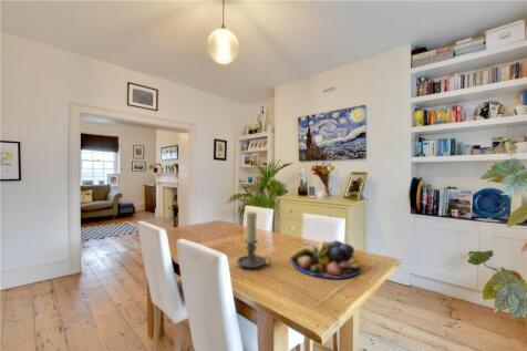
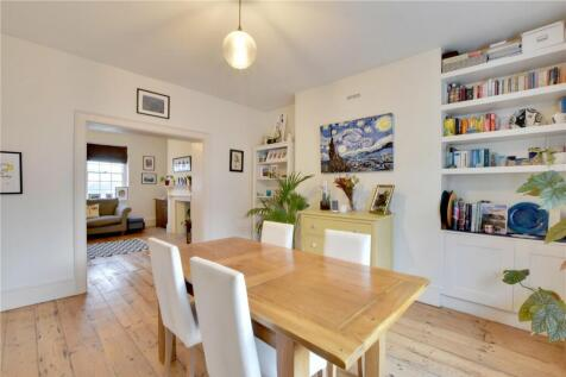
- candle holder [236,211,272,269]
- fruit bowl [289,239,362,280]
